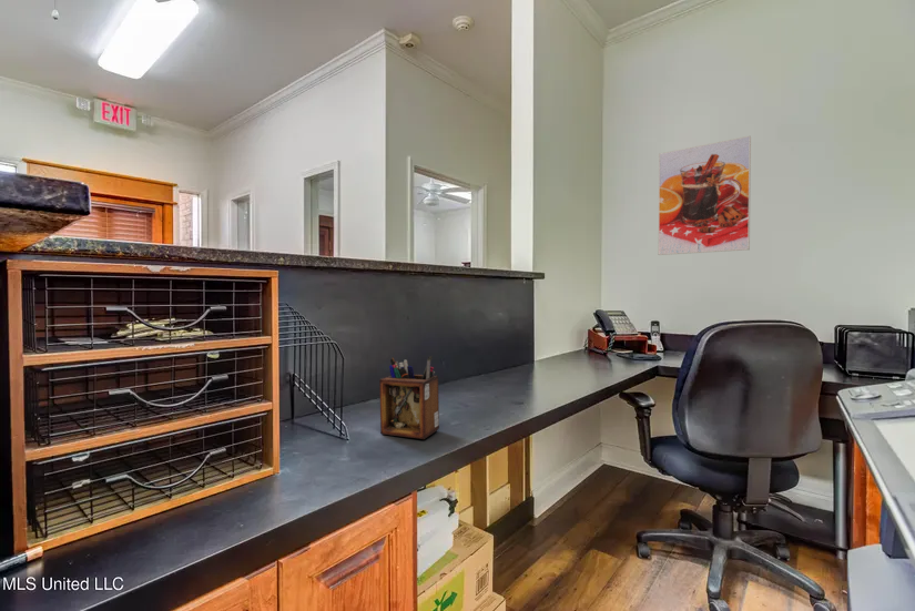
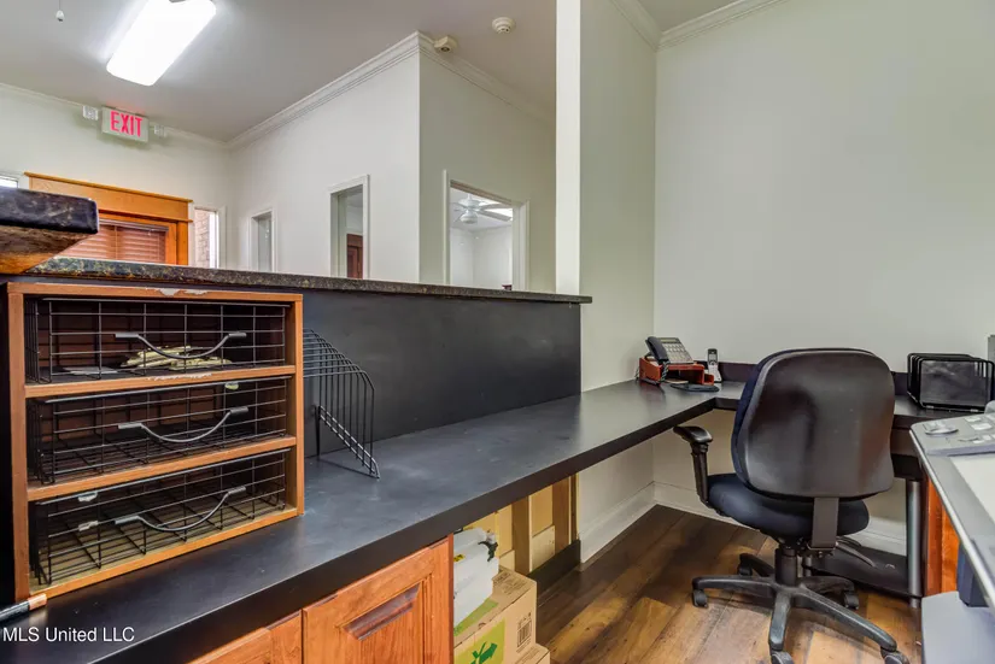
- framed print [657,135,752,256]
- desk organizer [378,355,440,440]
